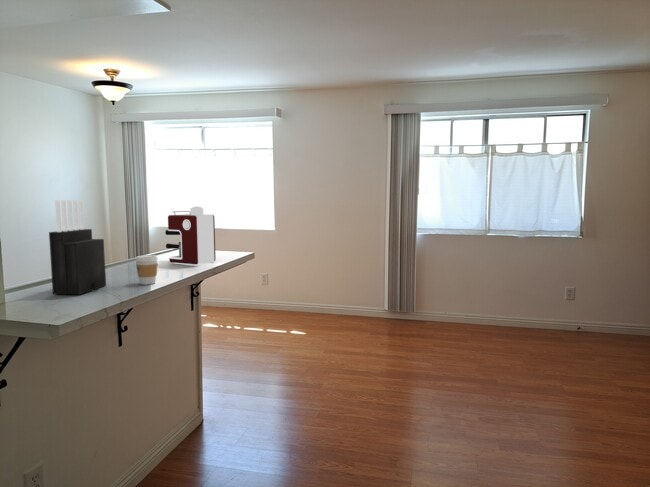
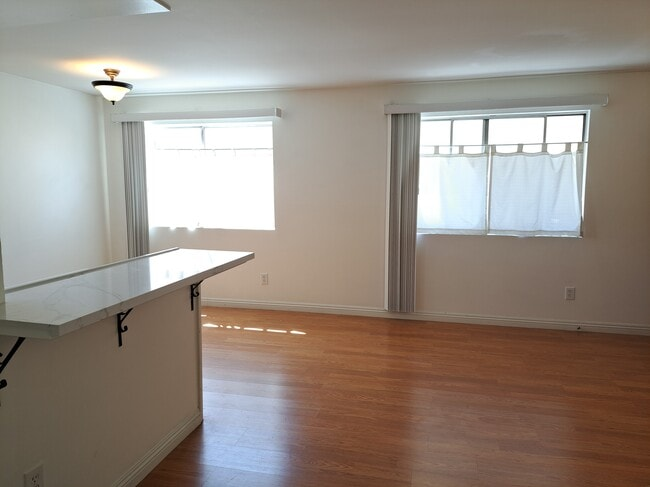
- coffee maker [164,205,217,266]
- knife block [48,199,107,296]
- coffee cup [134,254,159,286]
